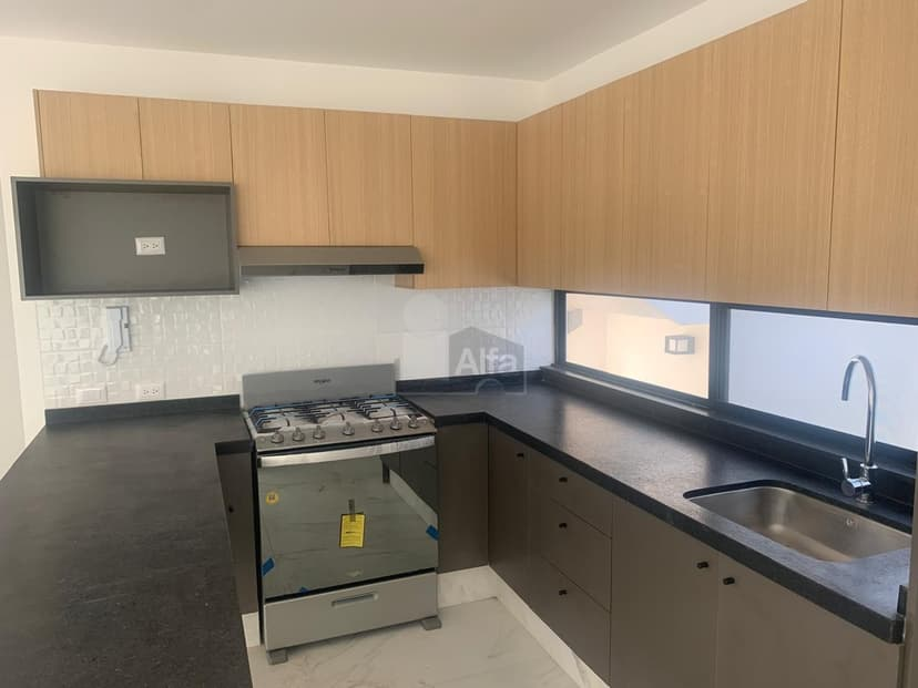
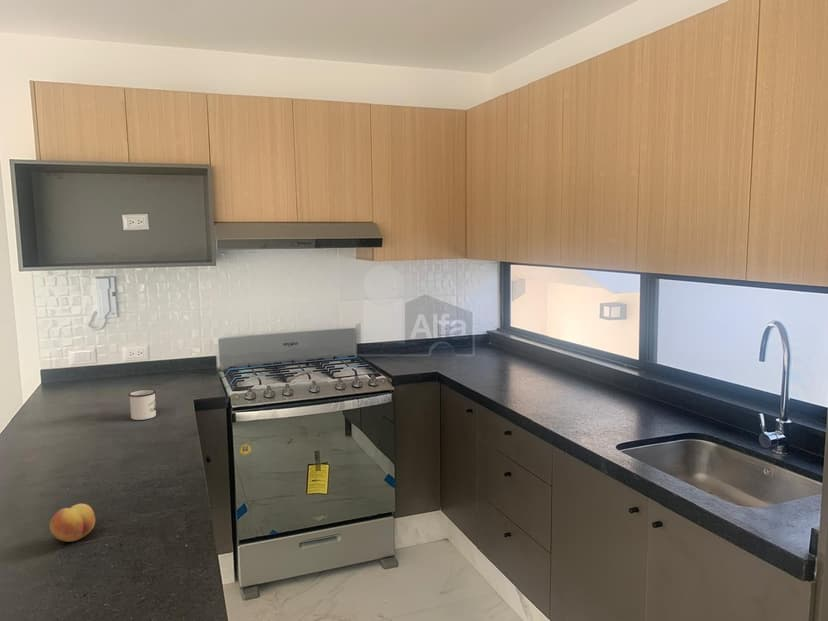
+ mug [128,389,157,421]
+ fruit [49,503,96,543]
